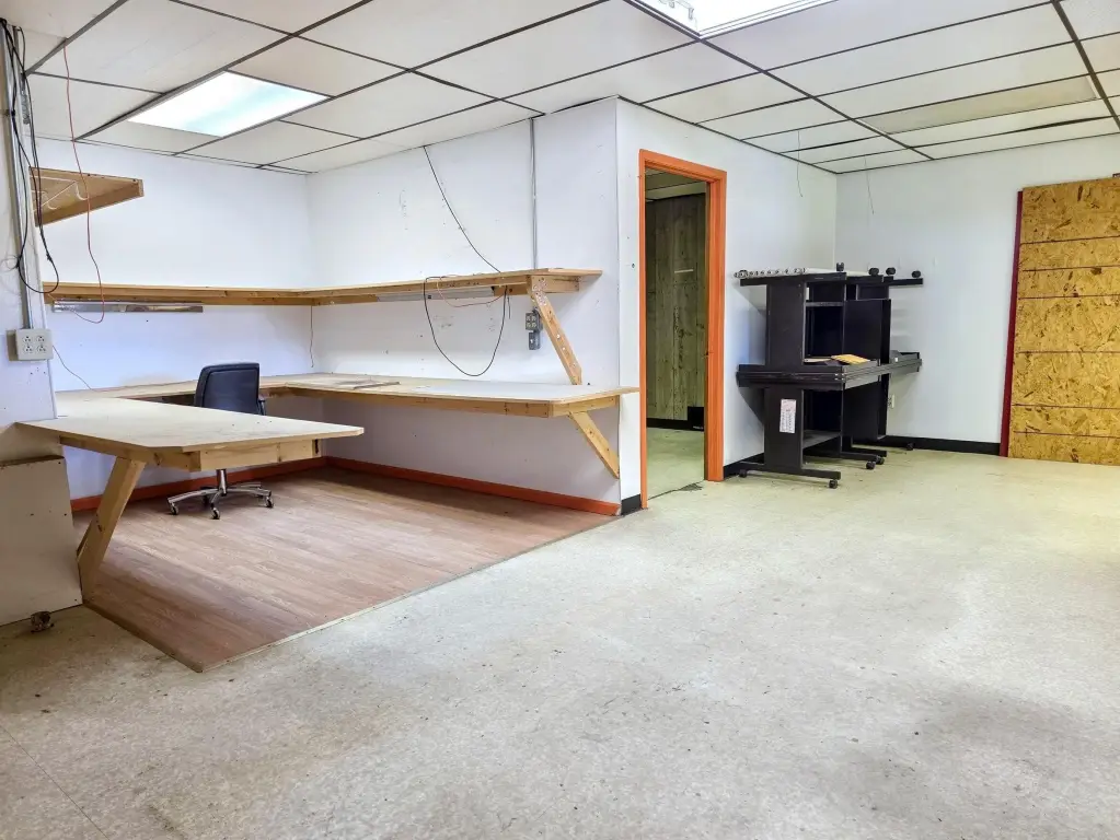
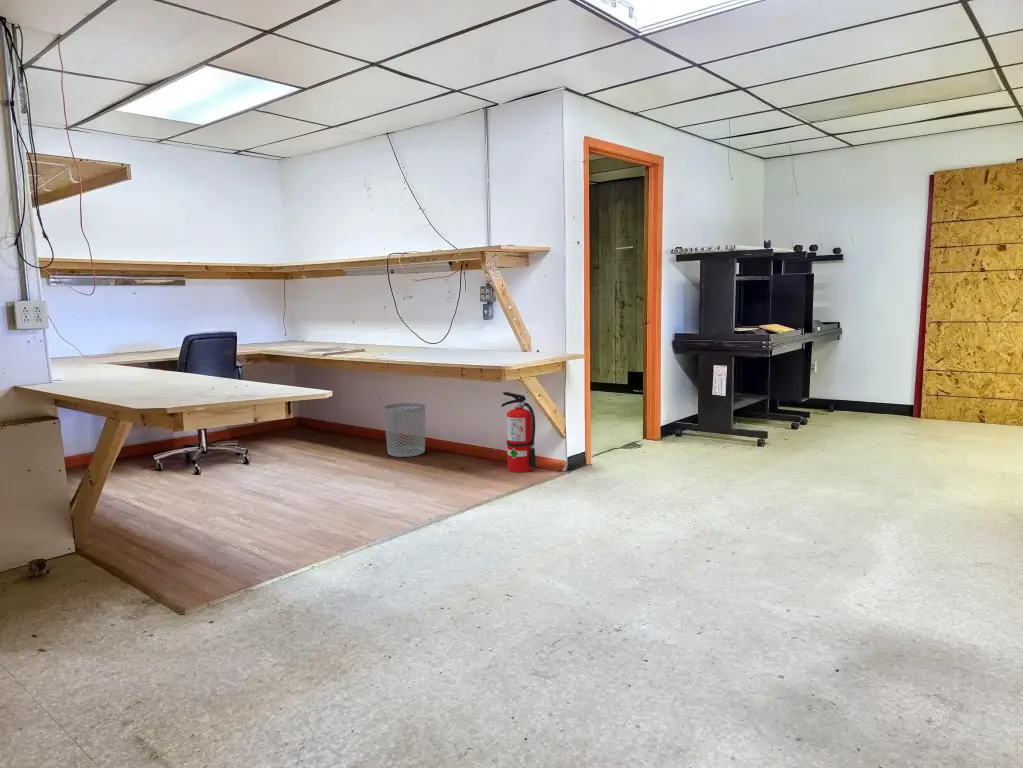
+ waste bin [383,402,426,458]
+ fire extinguisher [500,391,537,473]
